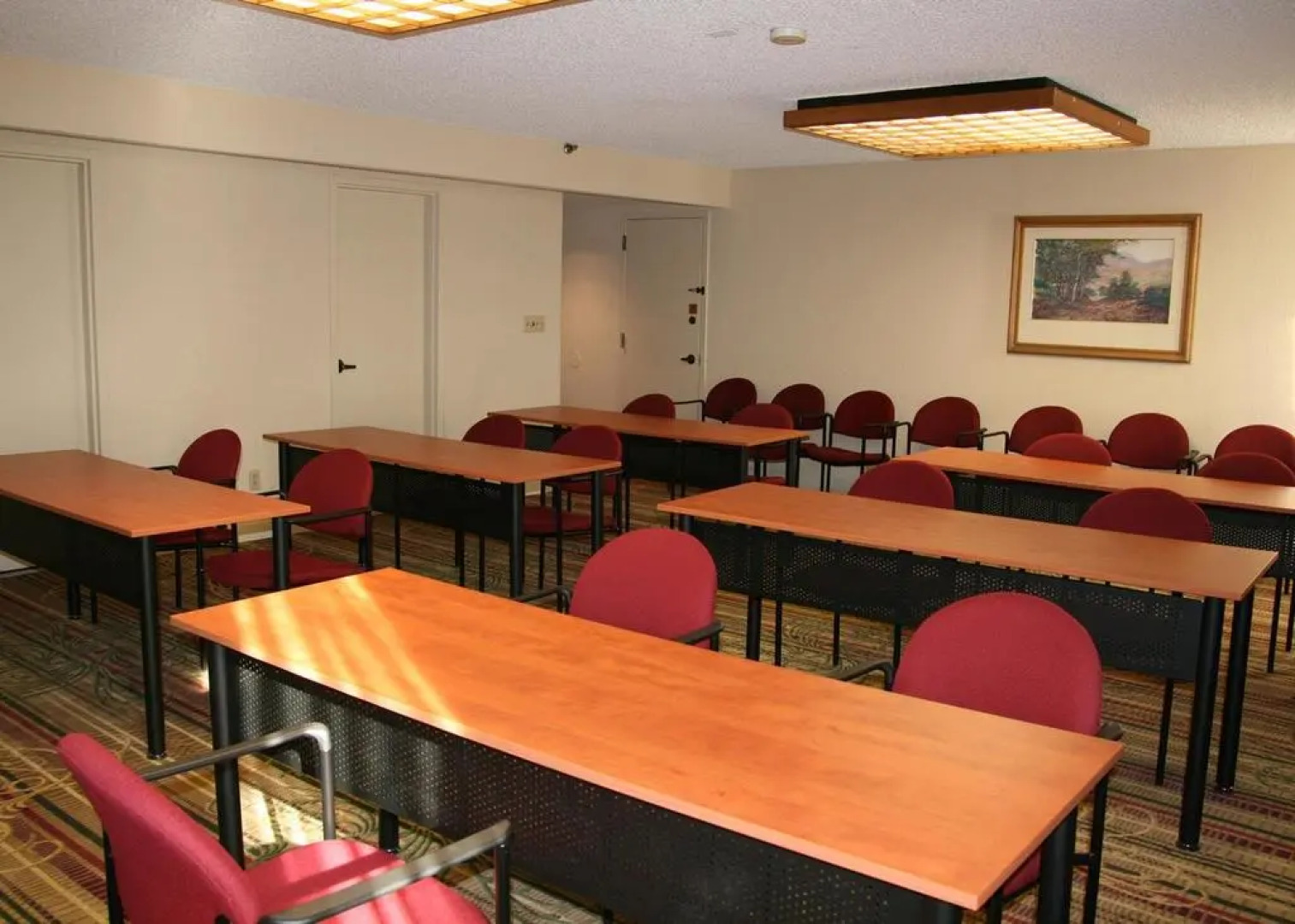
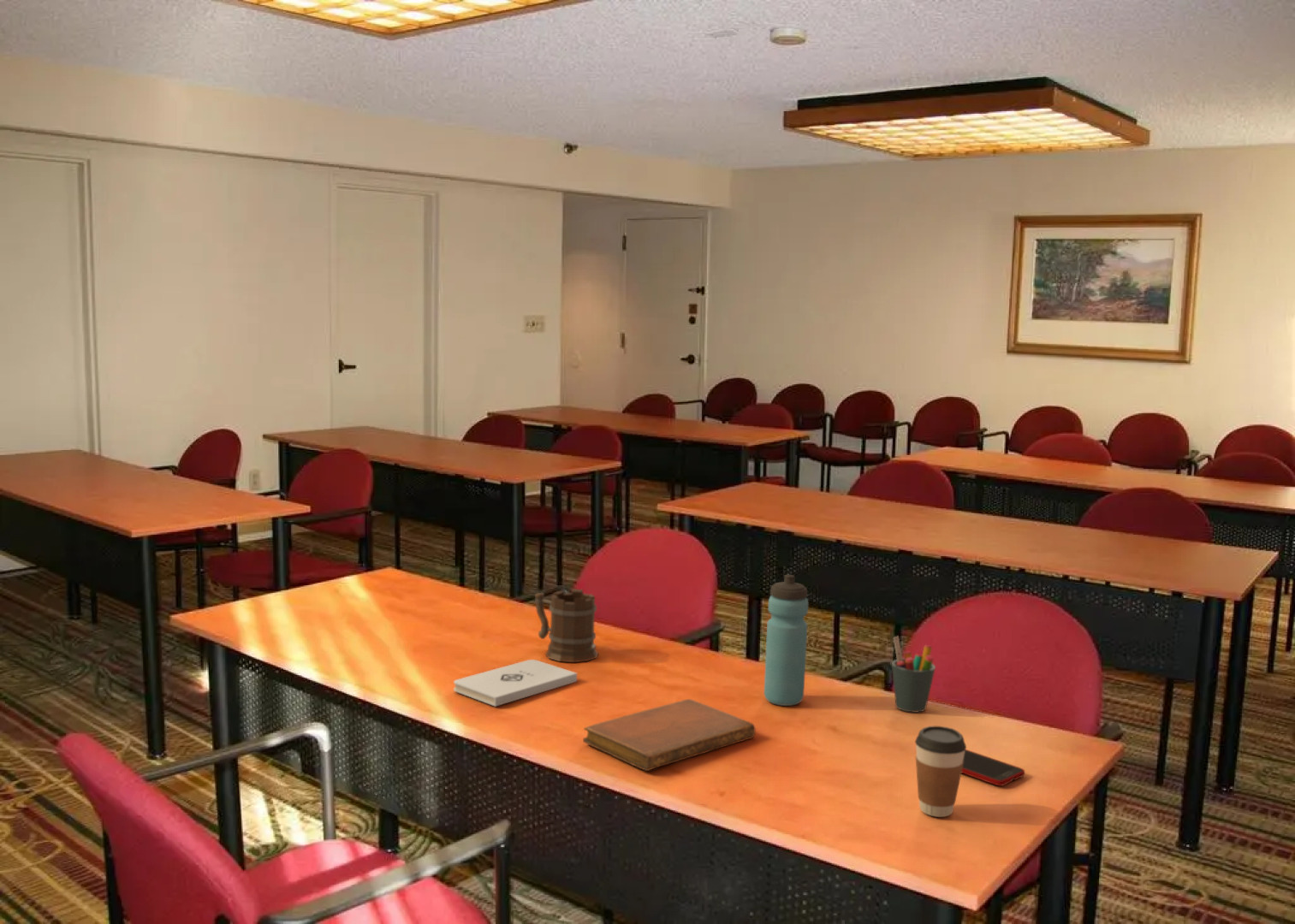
+ notebook [582,698,756,772]
+ mug [534,588,599,663]
+ coffee cup [914,726,967,818]
+ notepad [453,659,578,708]
+ pen holder [891,636,936,714]
+ water bottle [763,574,809,707]
+ cell phone [961,749,1025,787]
